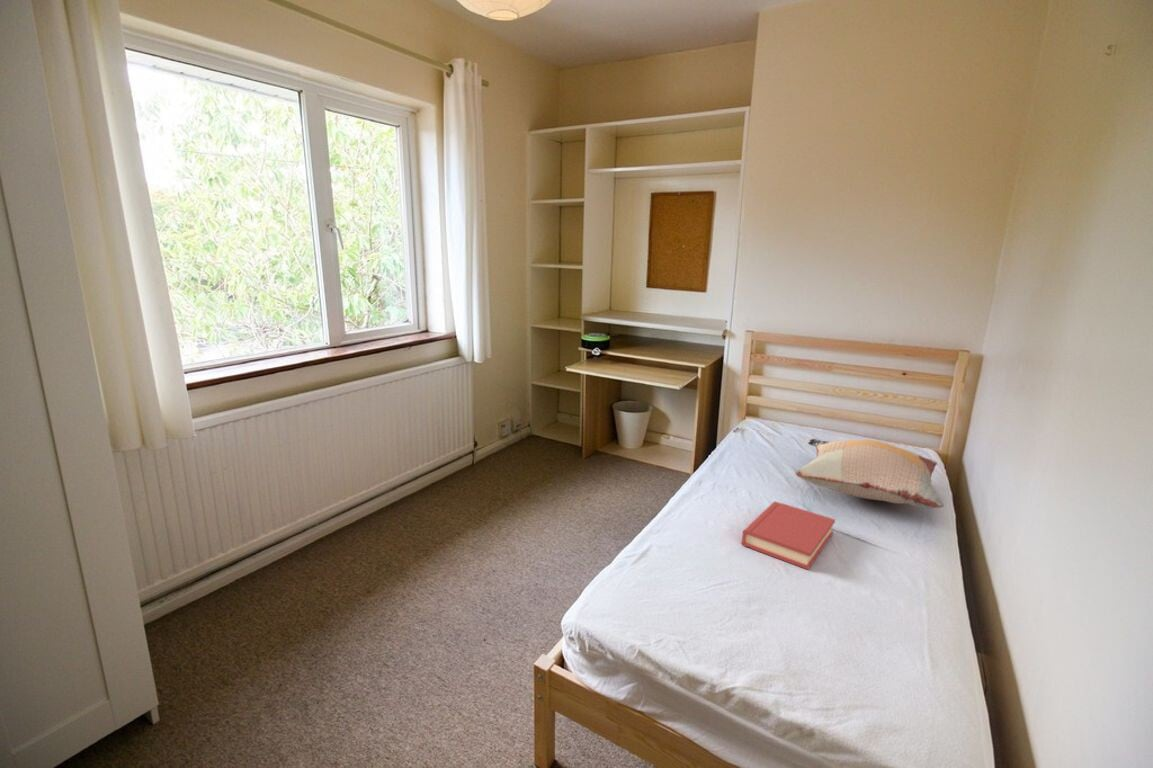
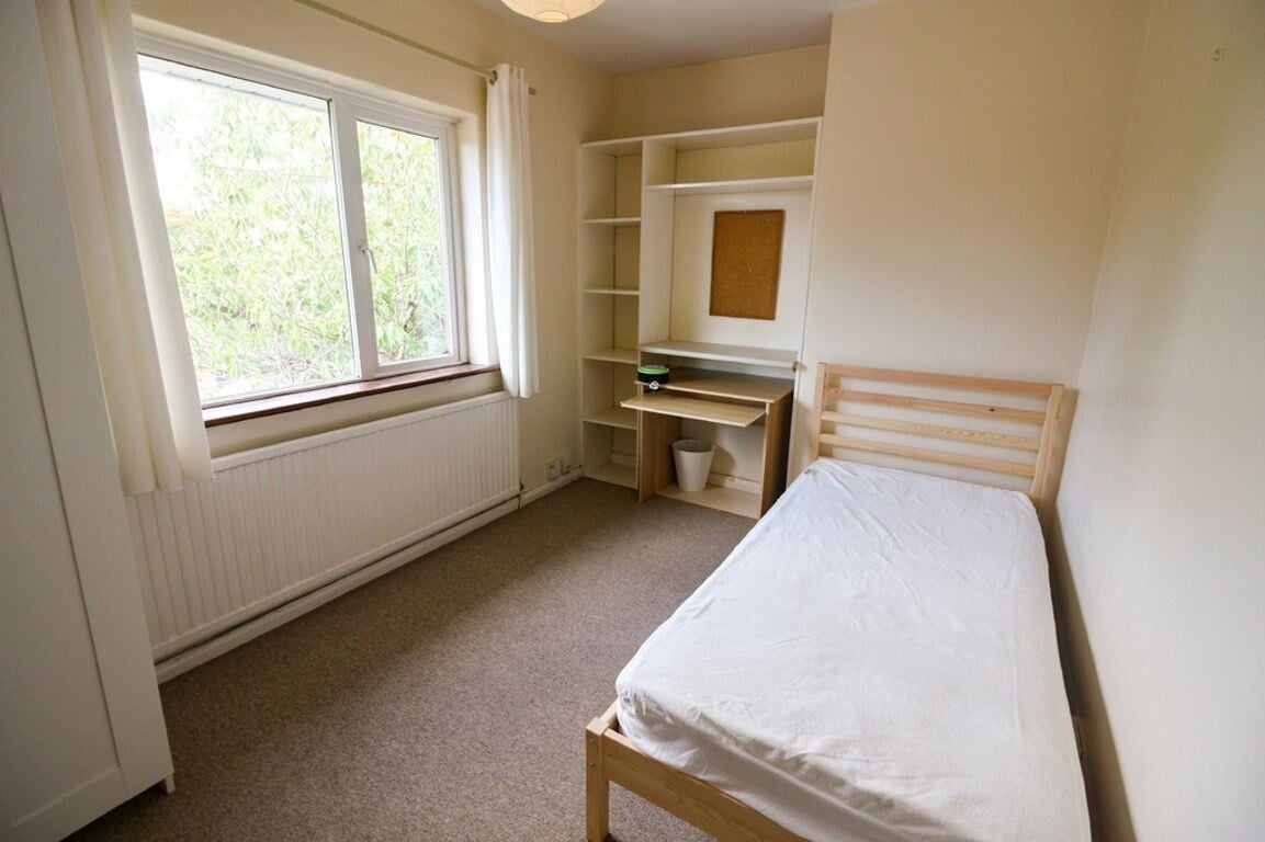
- hardback book [741,500,836,571]
- decorative pillow [794,437,945,509]
